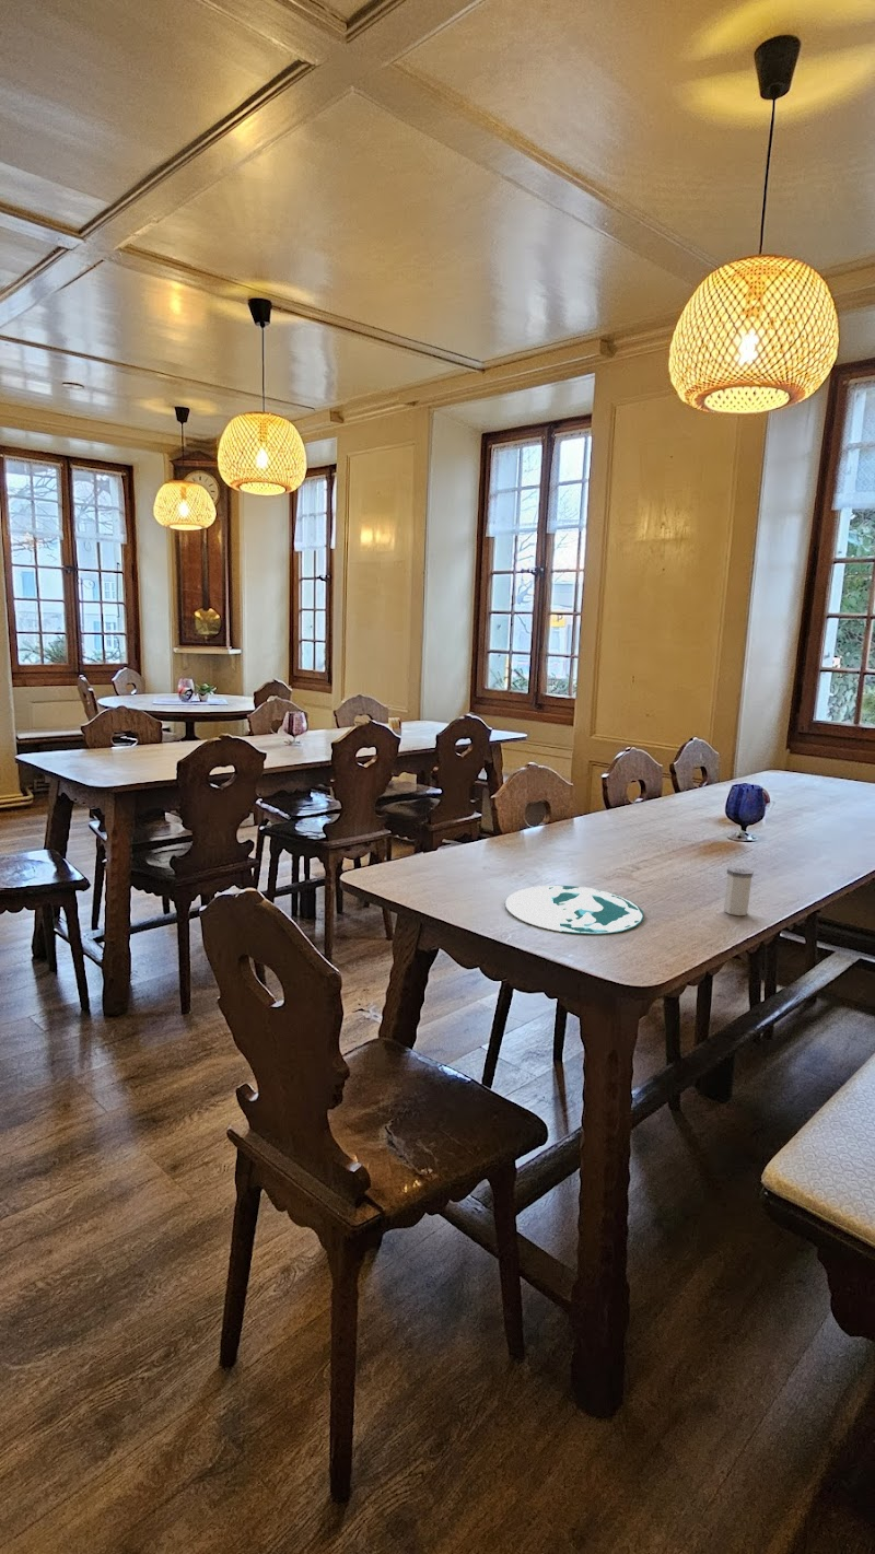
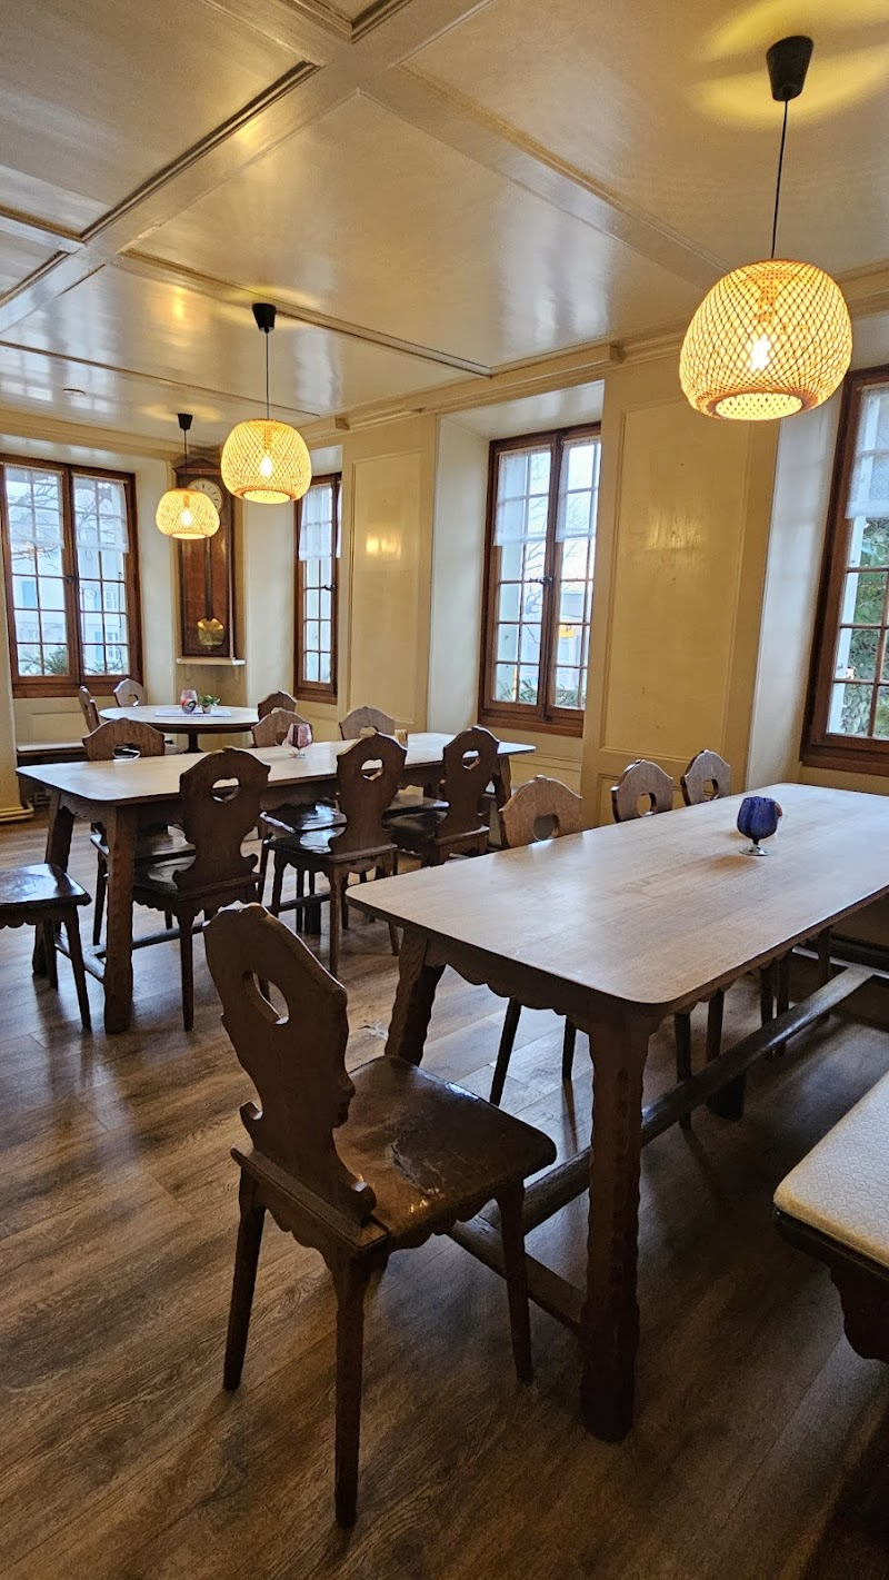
- salt shaker [723,865,755,916]
- plate [504,885,645,935]
